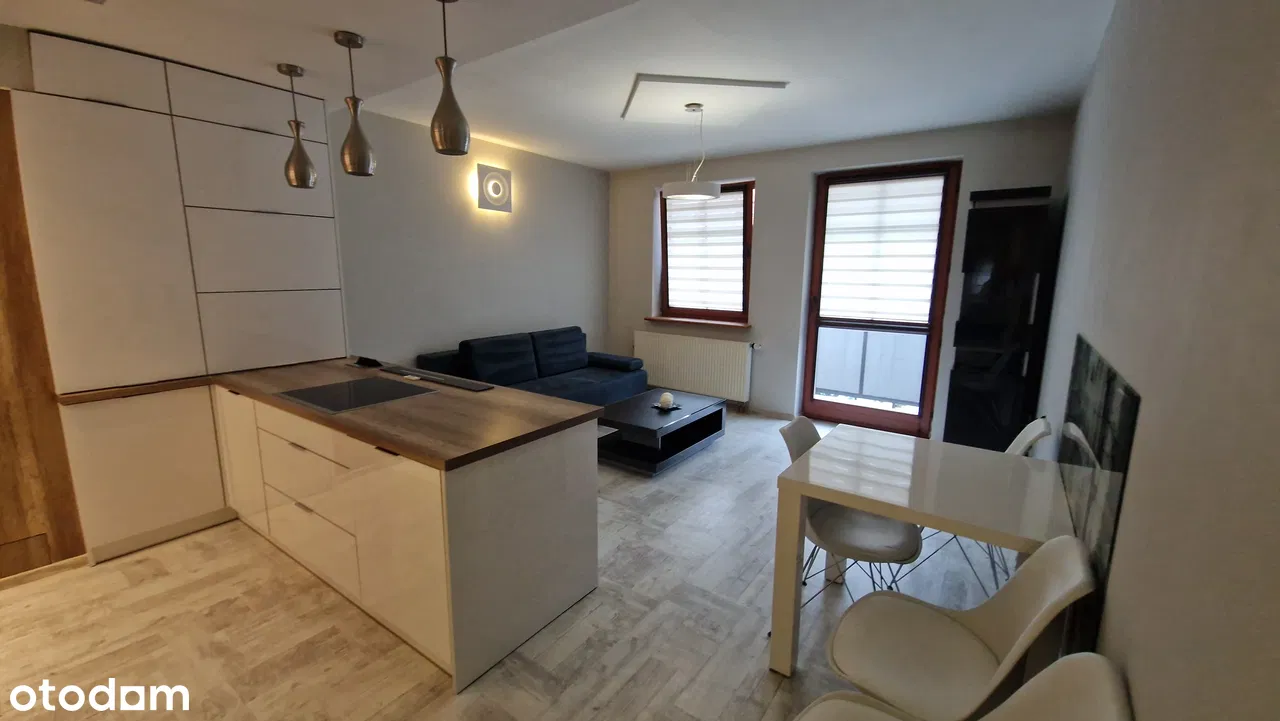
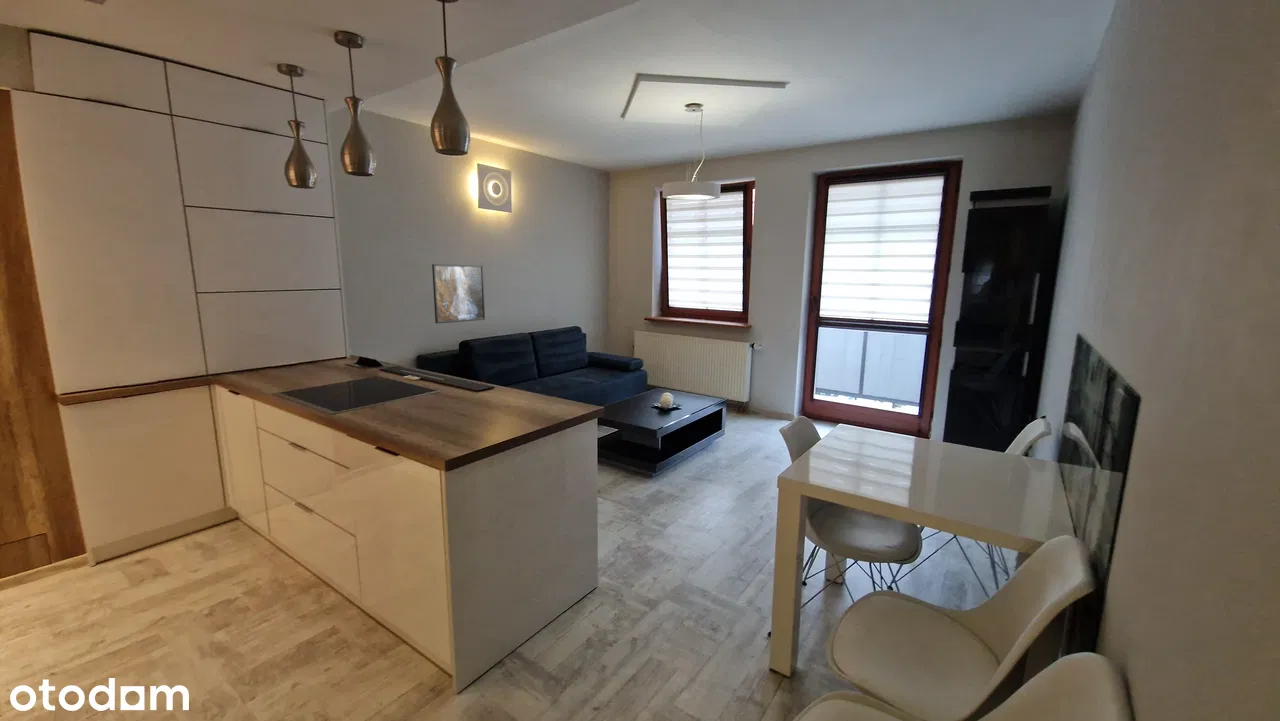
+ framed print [431,263,486,324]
